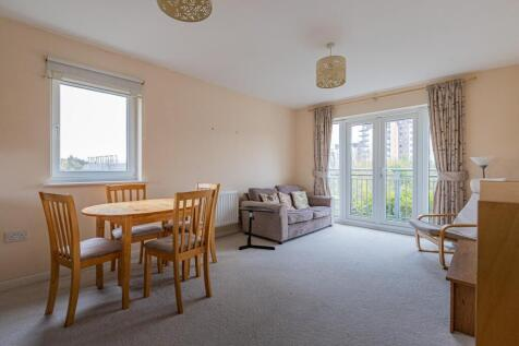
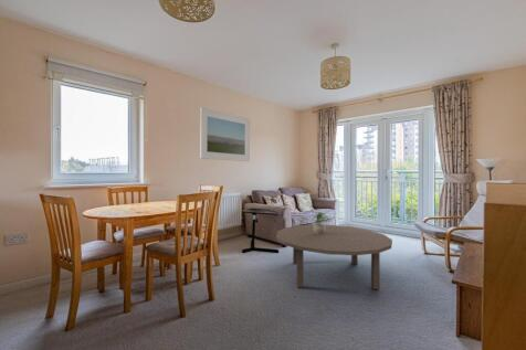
+ coffee table [275,224,393,290]
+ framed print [199,107,251,162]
+ potted plant [312,211,332,234]
